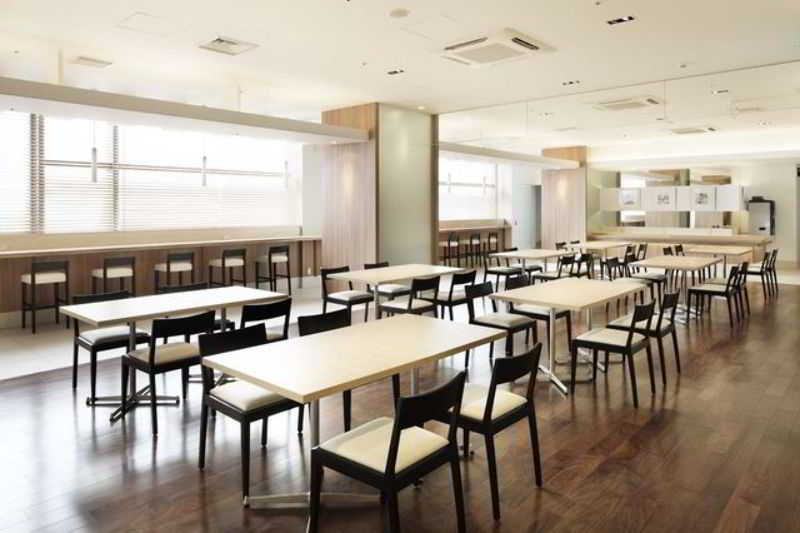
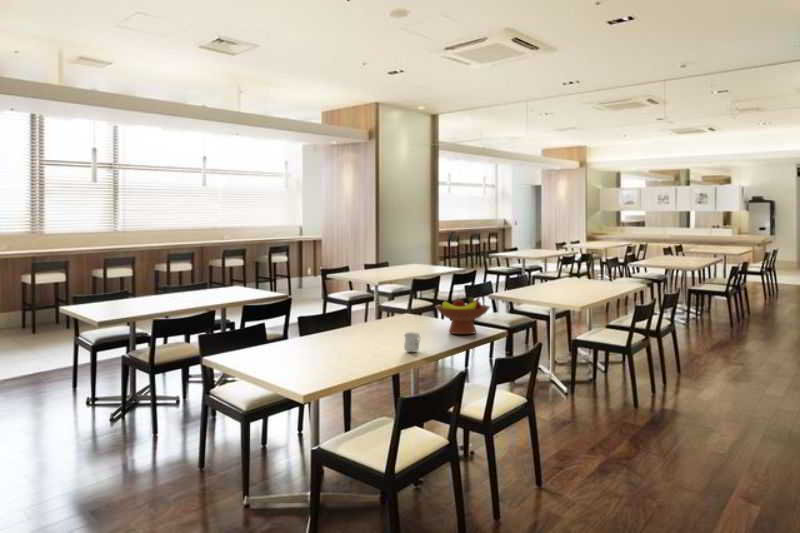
+ fruit bowl [434,296,491,335]
+ mug [402,331,421,353]
